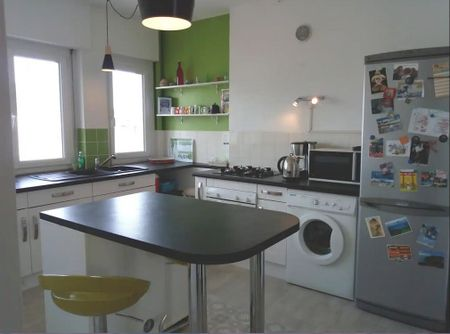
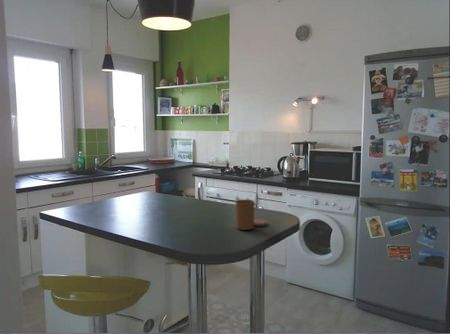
+ candle [235,199,268,231]
